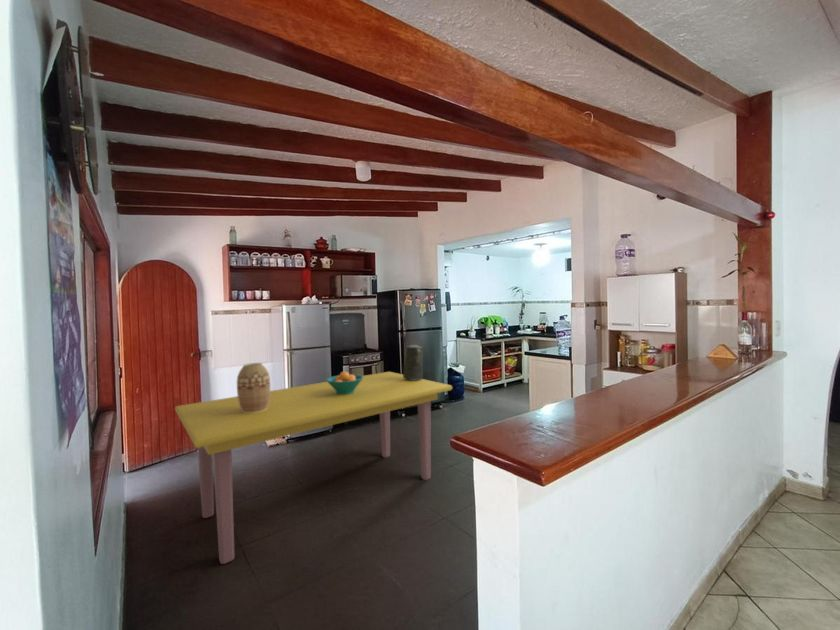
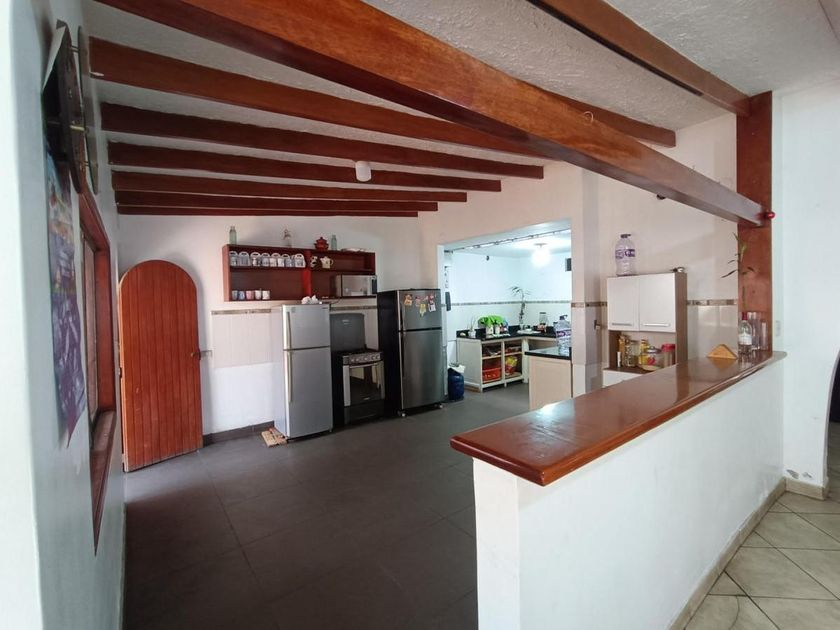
- pitcher [403,344,424,380]
- vase [236,362,271,413]
- fruit bowl [325,370,363,394]
- dining table [174,371,453,565]
